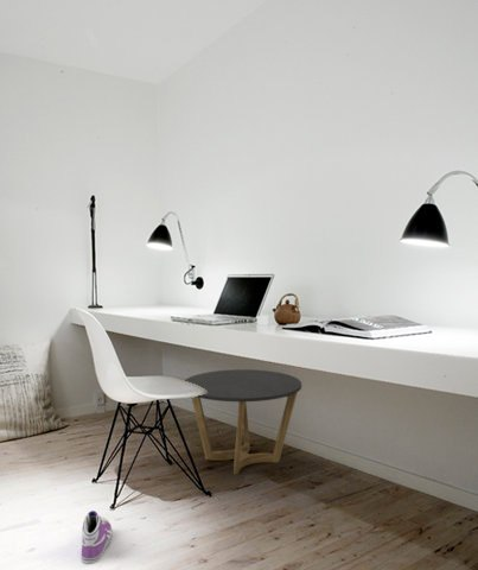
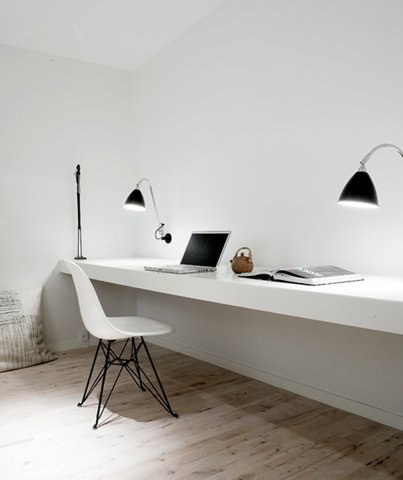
- sneaker [79,509,113,565]
- side table [184,368,302,475]
